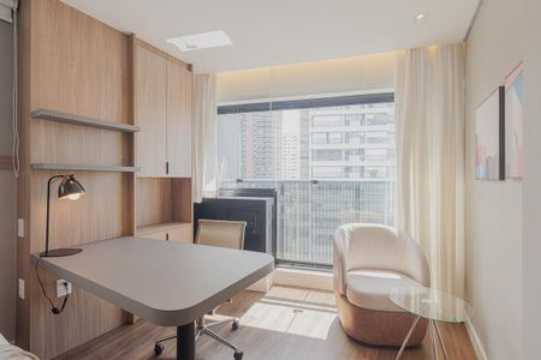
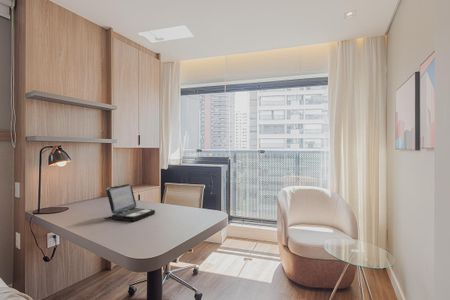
+ laptop [103,183,156,222]
